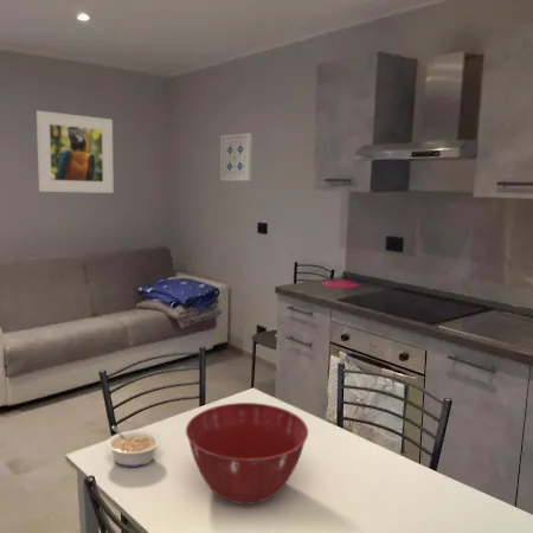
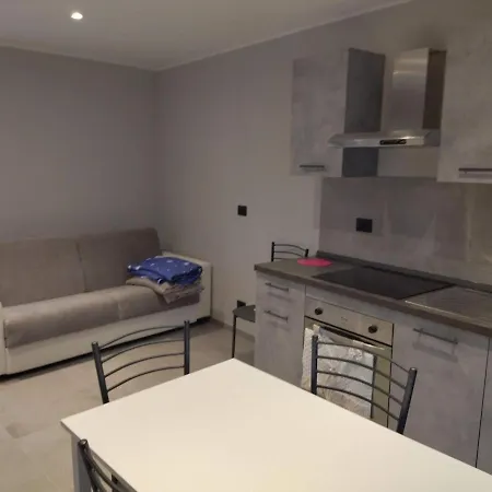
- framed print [36,110,115,194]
- legume [105,425,162,468]
- wall art [219,131,253,182]
- mixing bowl [185,402,309,506]
